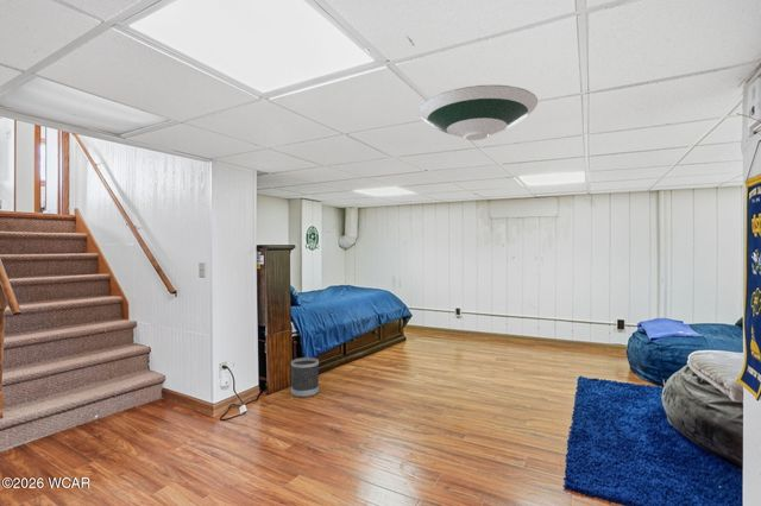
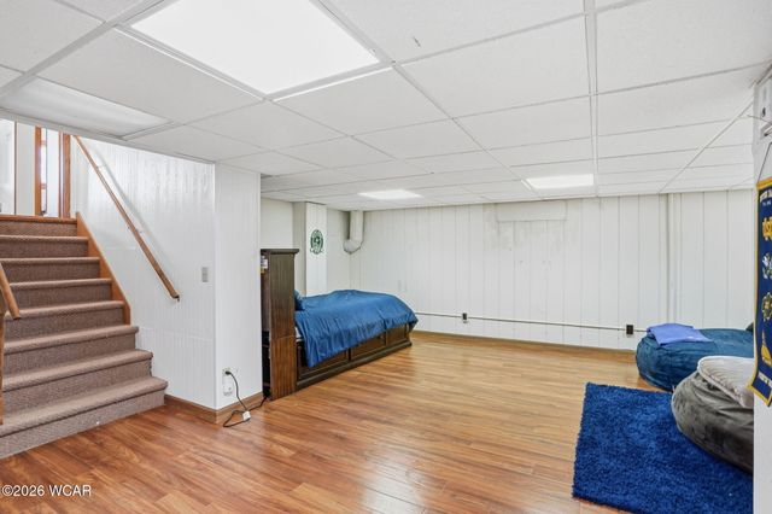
- wastebasket [290,356,320,398]
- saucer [417,84,539,141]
